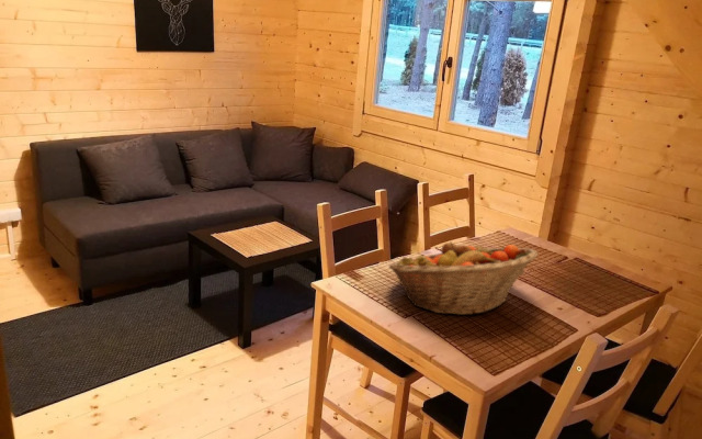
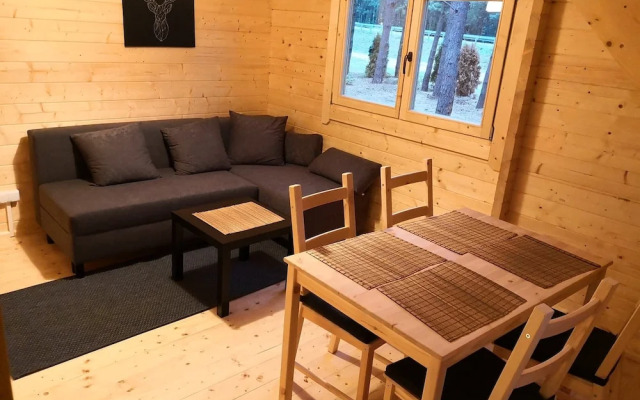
- fruit basket [387,241,539,316]
